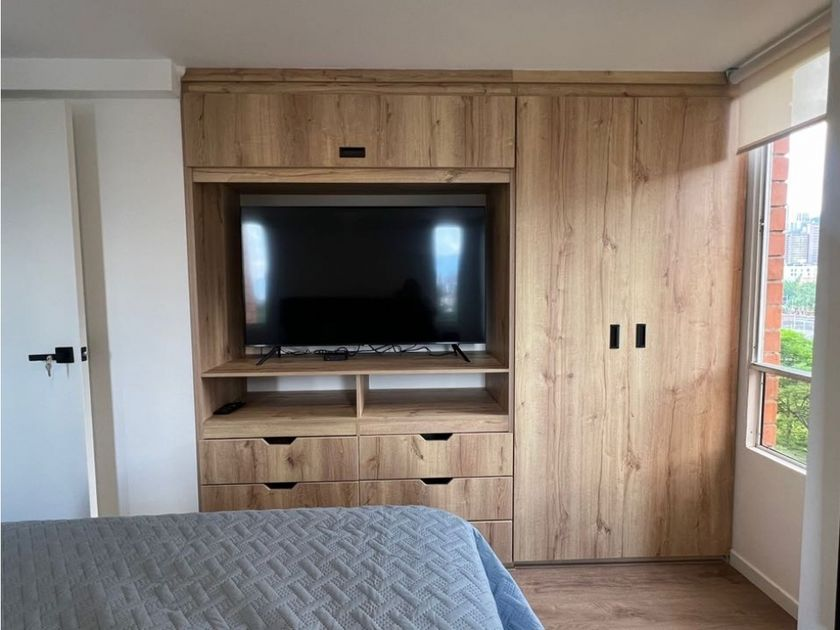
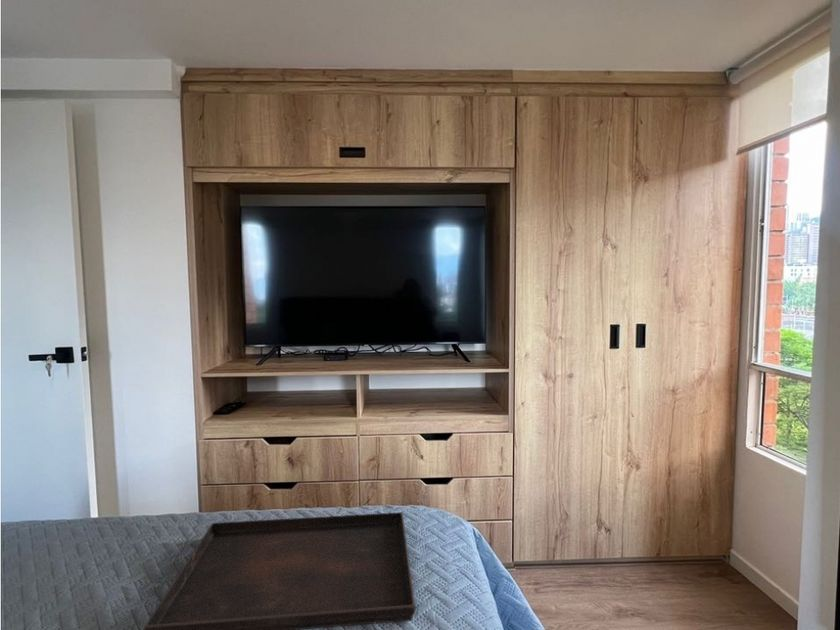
+ serving tray [142,511,416,630]
